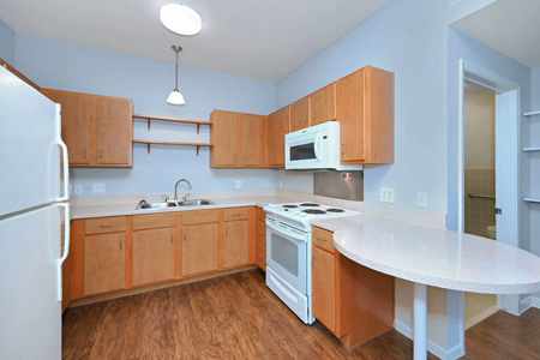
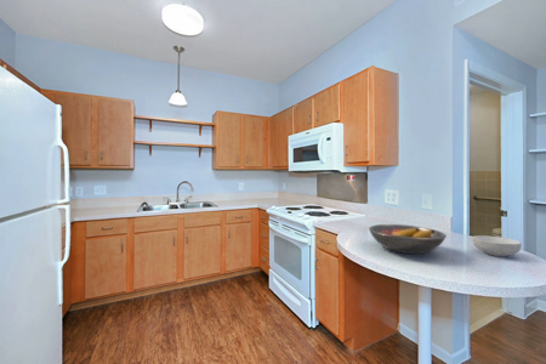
+ fruit bowl [368,223,448,255]
+ cereal bowl [471,234,523,257]
